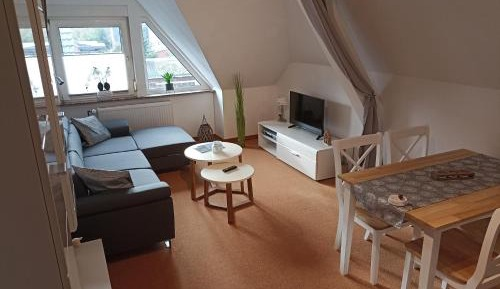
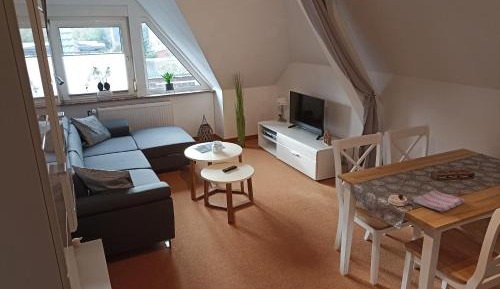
+ dish towel [413,190,466,213]
